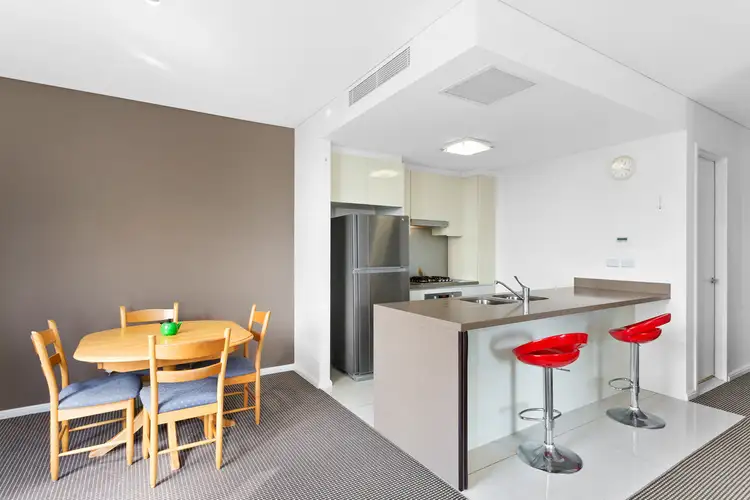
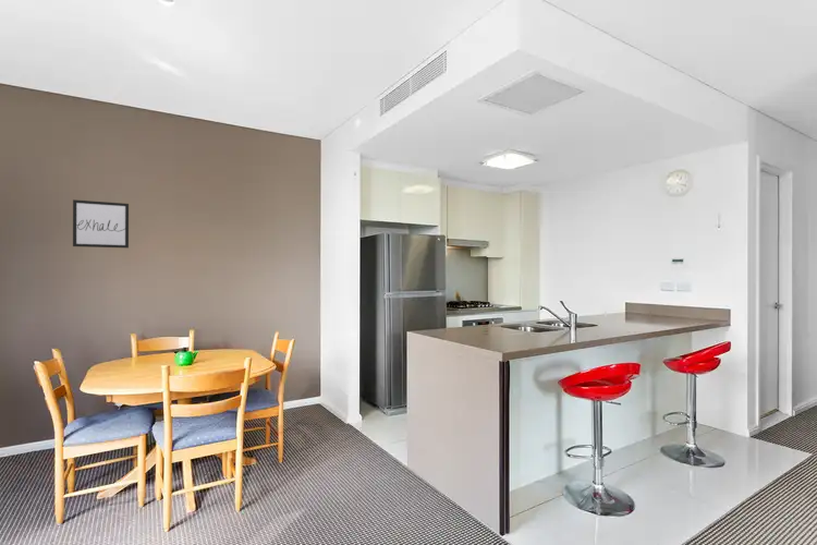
+ wall art [72,198,130,249]
